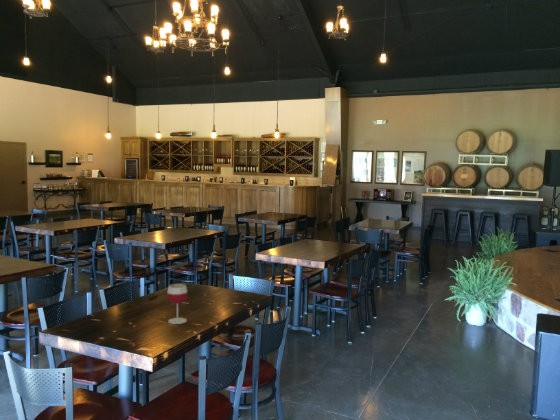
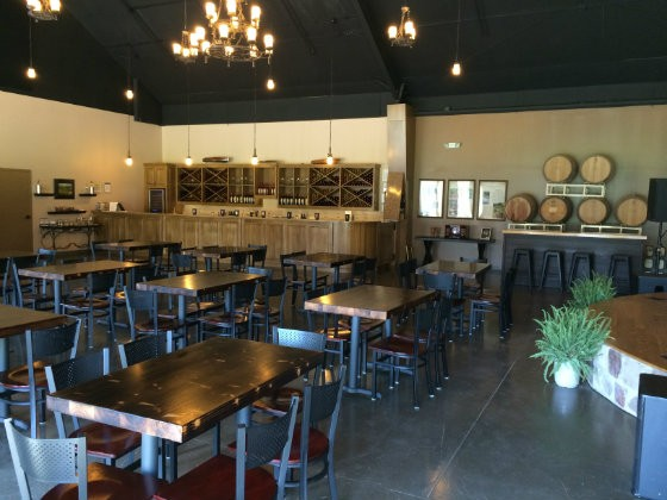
- wineglass [166,283,189,325]
